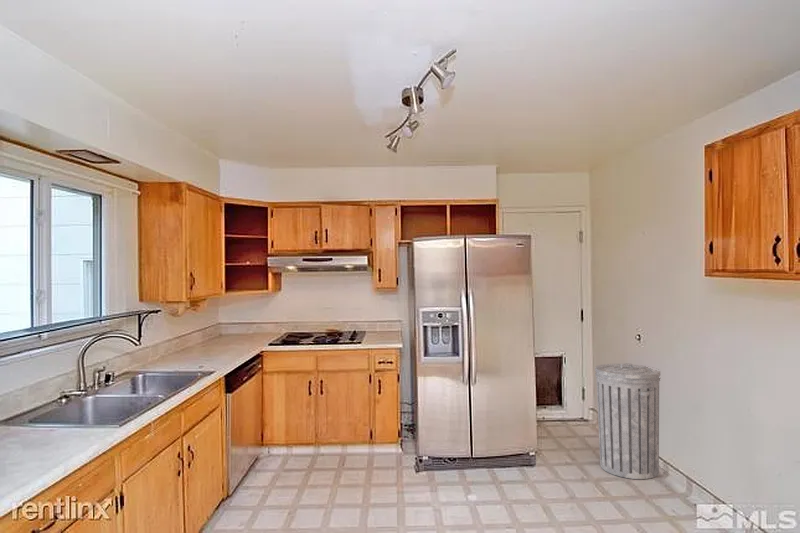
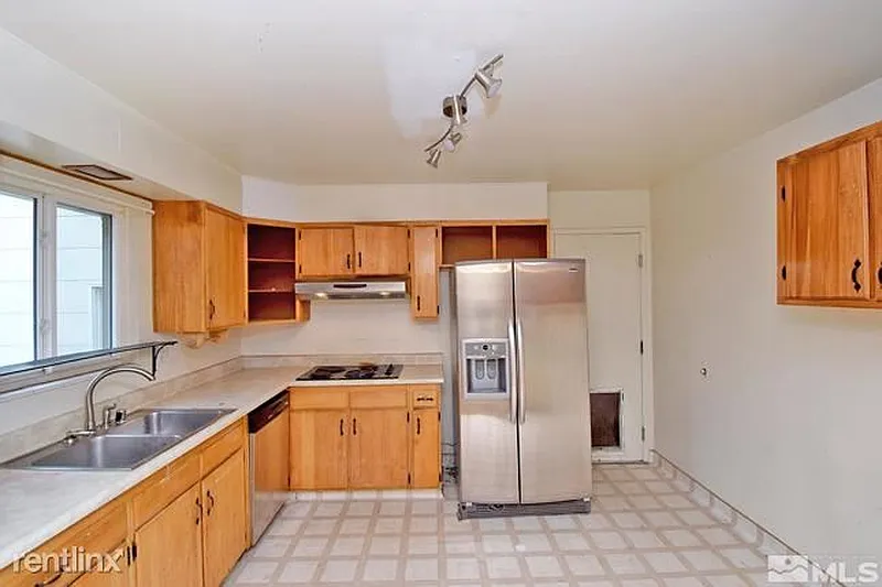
- trash can [594,362,661,480]
